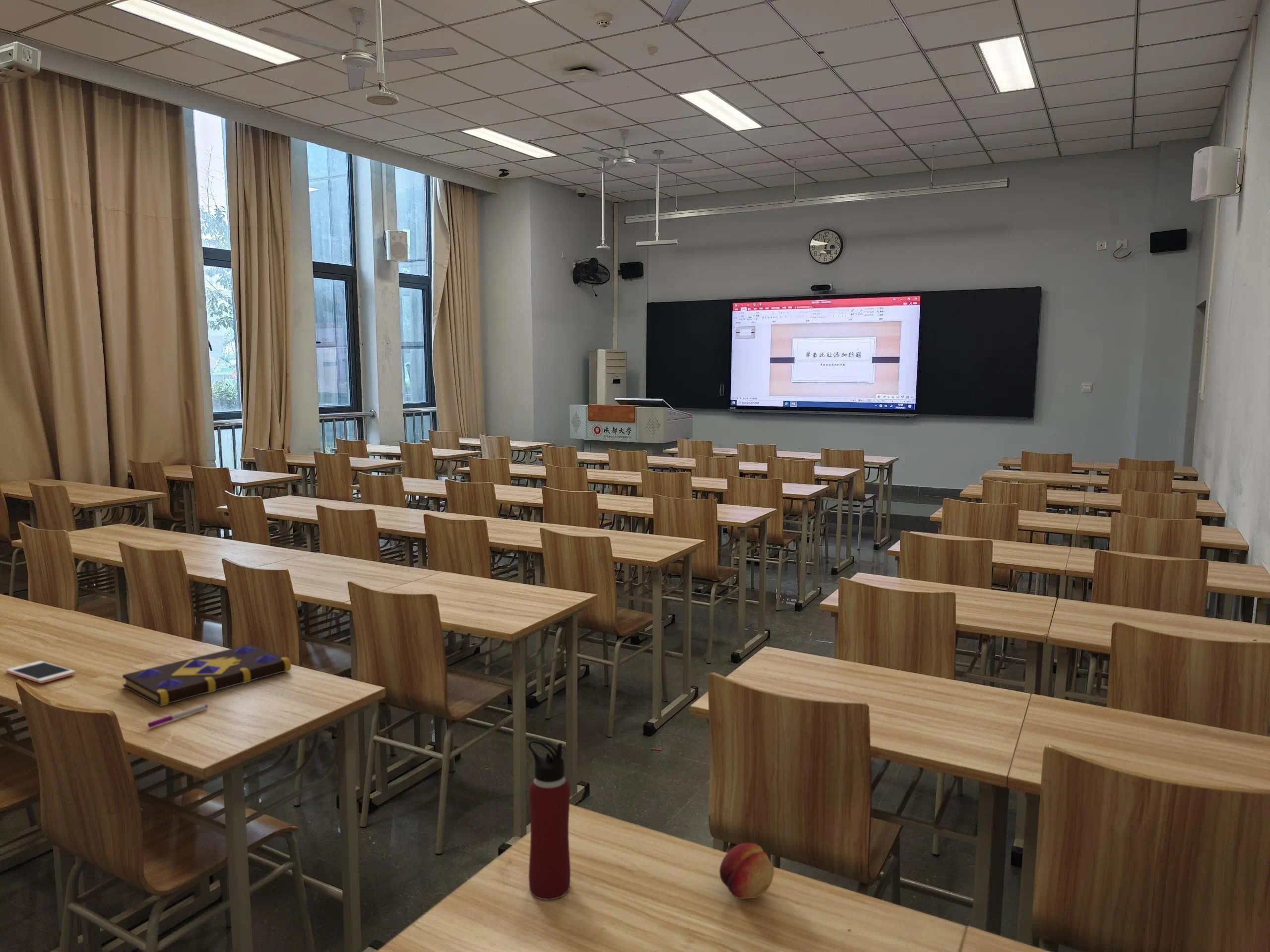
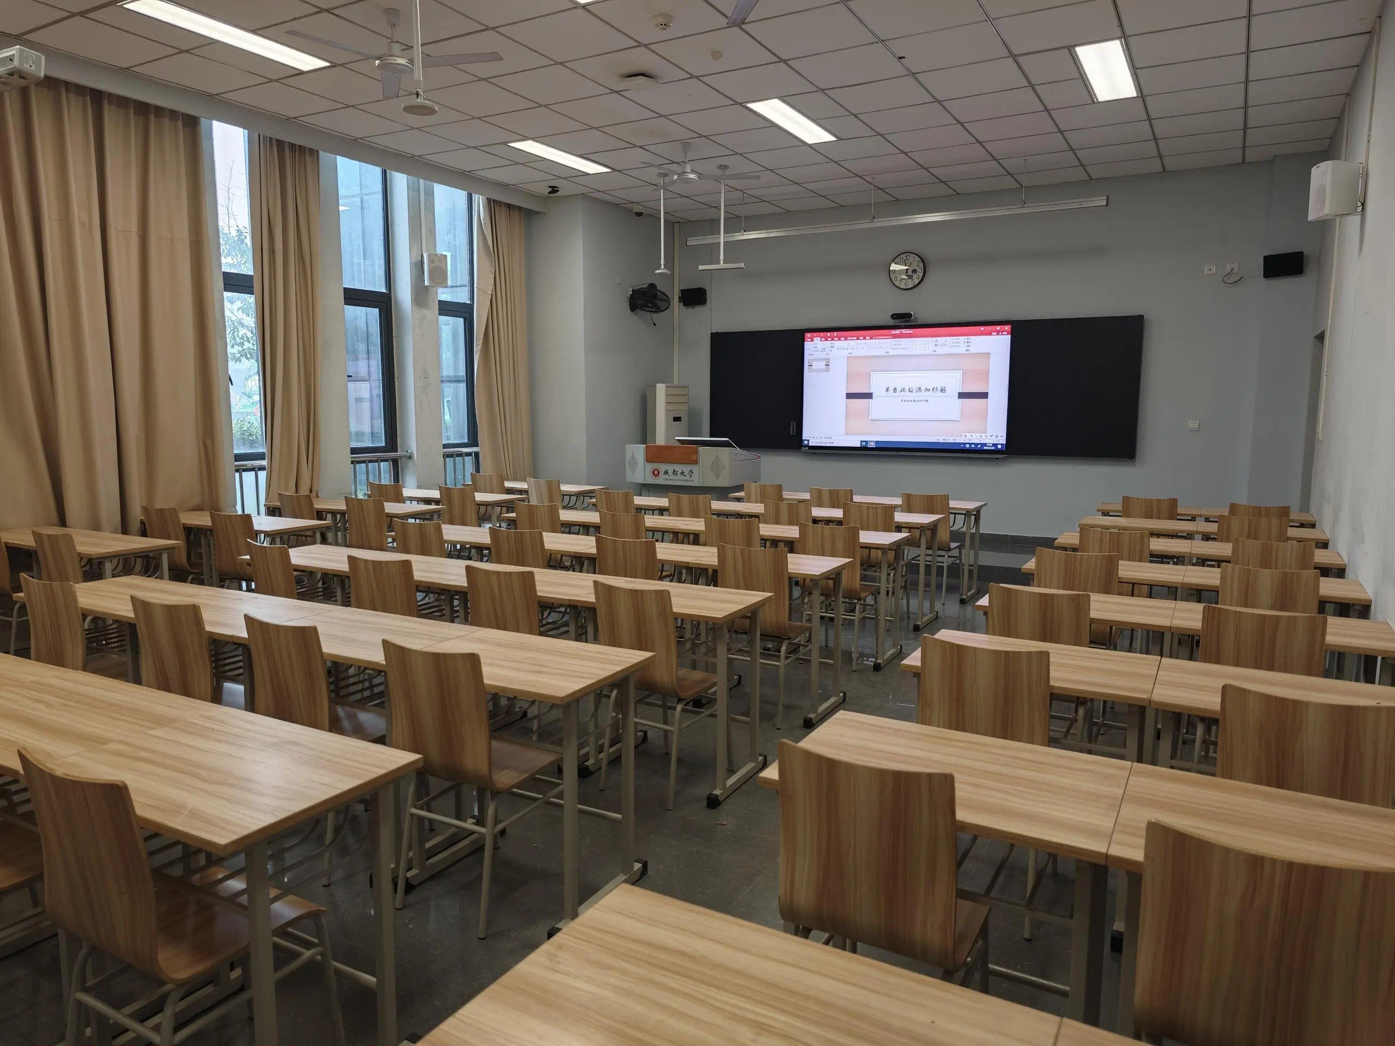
- book [122,644,292,707]
- fruit [719,842,774,899]
- pen [147,704,208,728]
- cell phone [5,660,76,684]
- water bottle [528,739,571,900]
